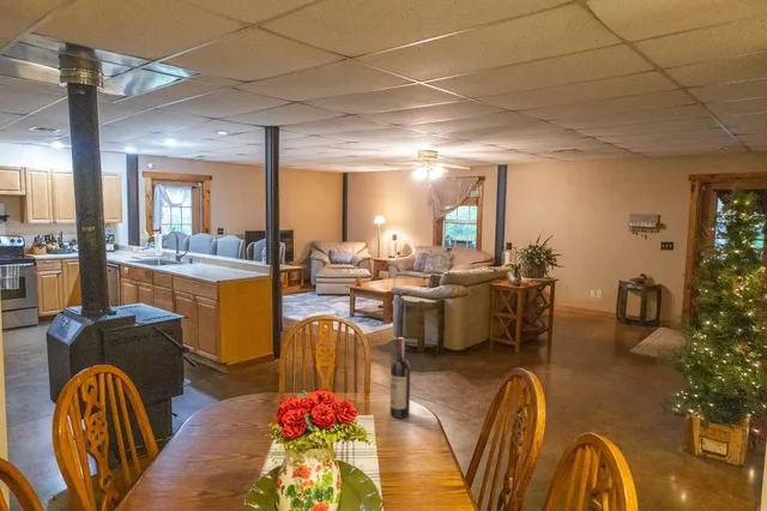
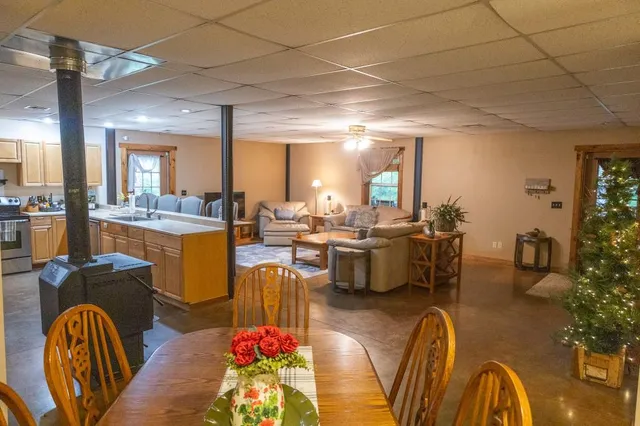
- wine bottle [389,336,411,419]
